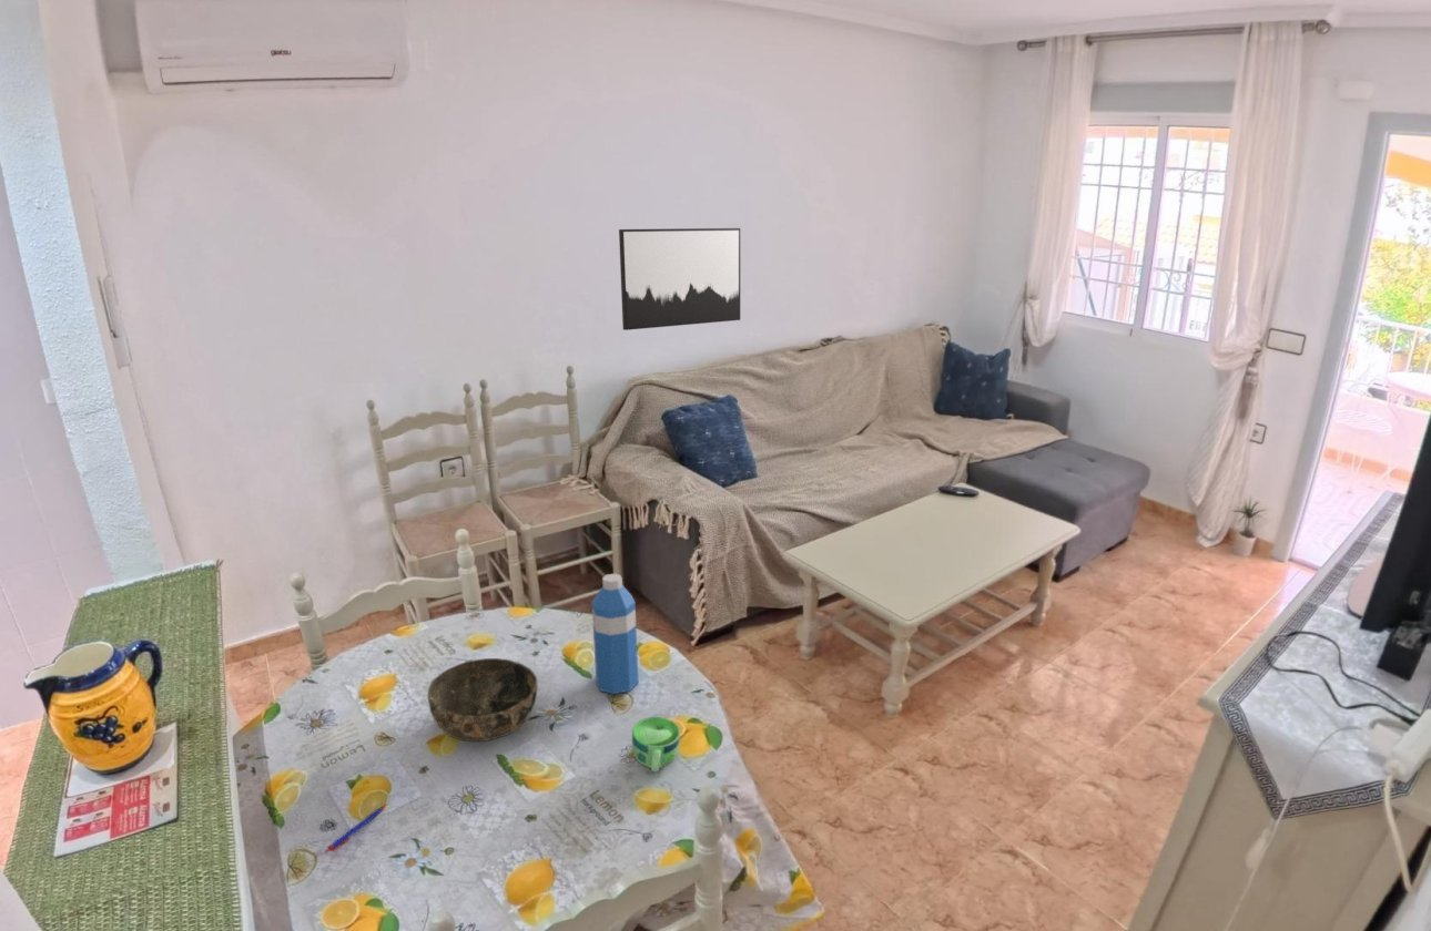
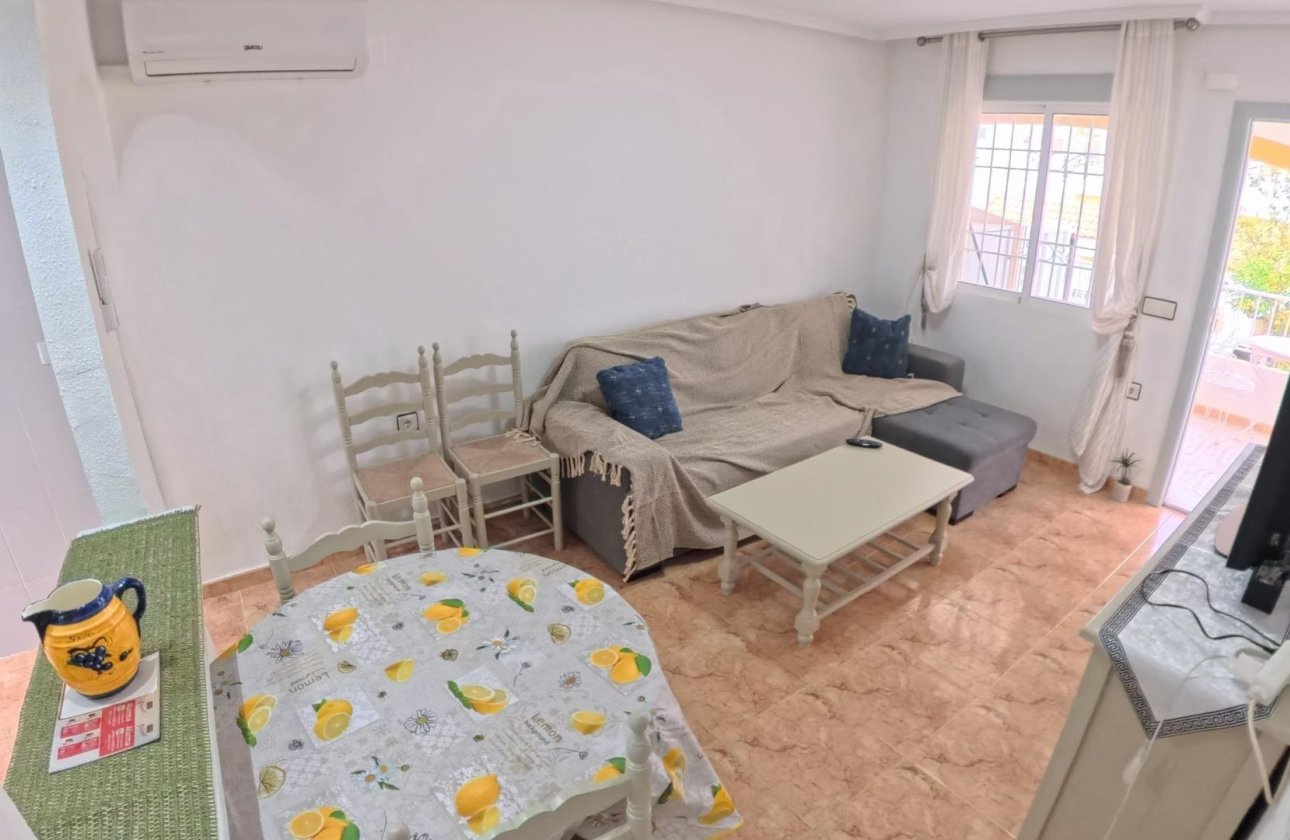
- water bottle [590,573,639,695]
- cup [631,716,681,773]
- bowl [427,657,538,743]
- wall art [618,227,741,331]
- pen [324,804,387,855]
